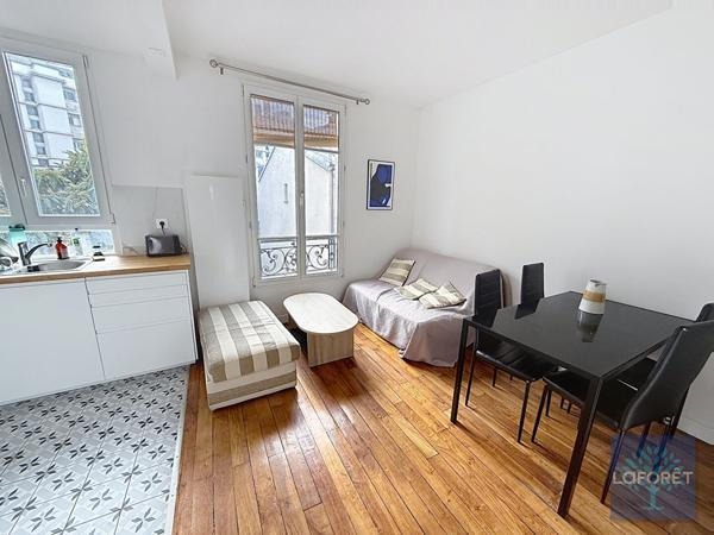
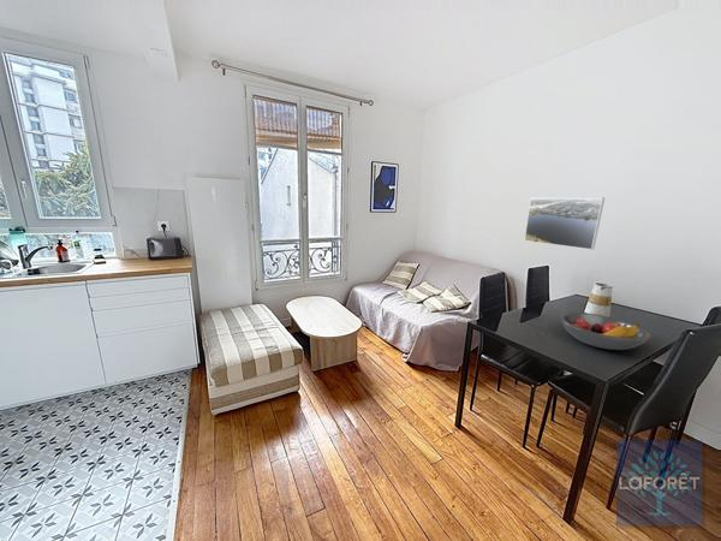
+ fruit bowl [559,311,651,351]
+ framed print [523,196,606,251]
